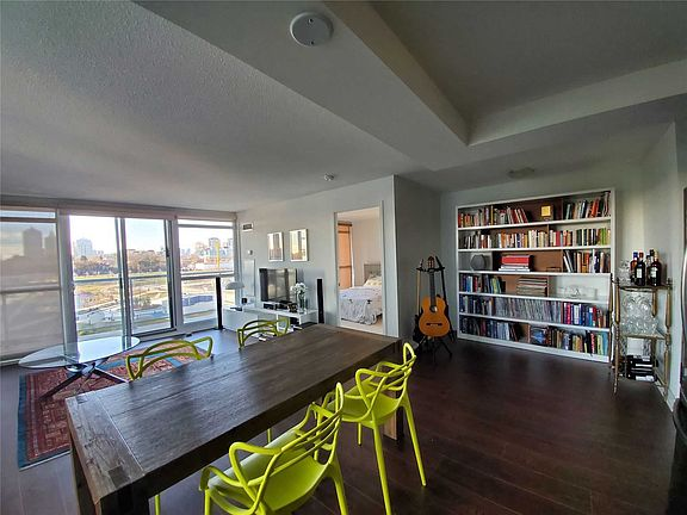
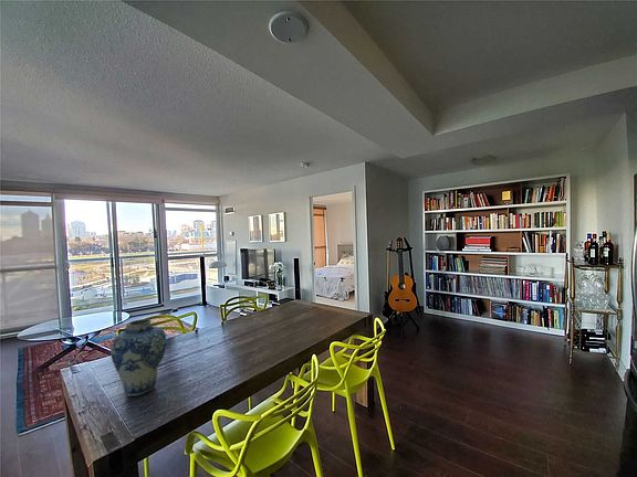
+ vase [109,318,167,398]
